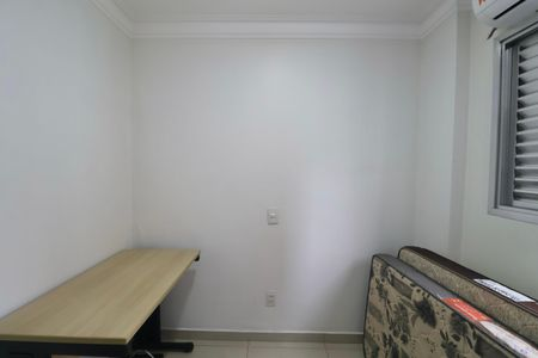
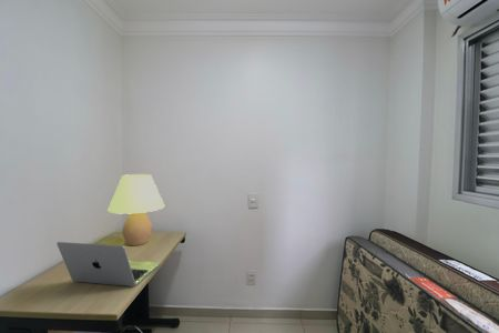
+ table lamp [106,173,165,246]
+ laptop [55,241,161,287]
